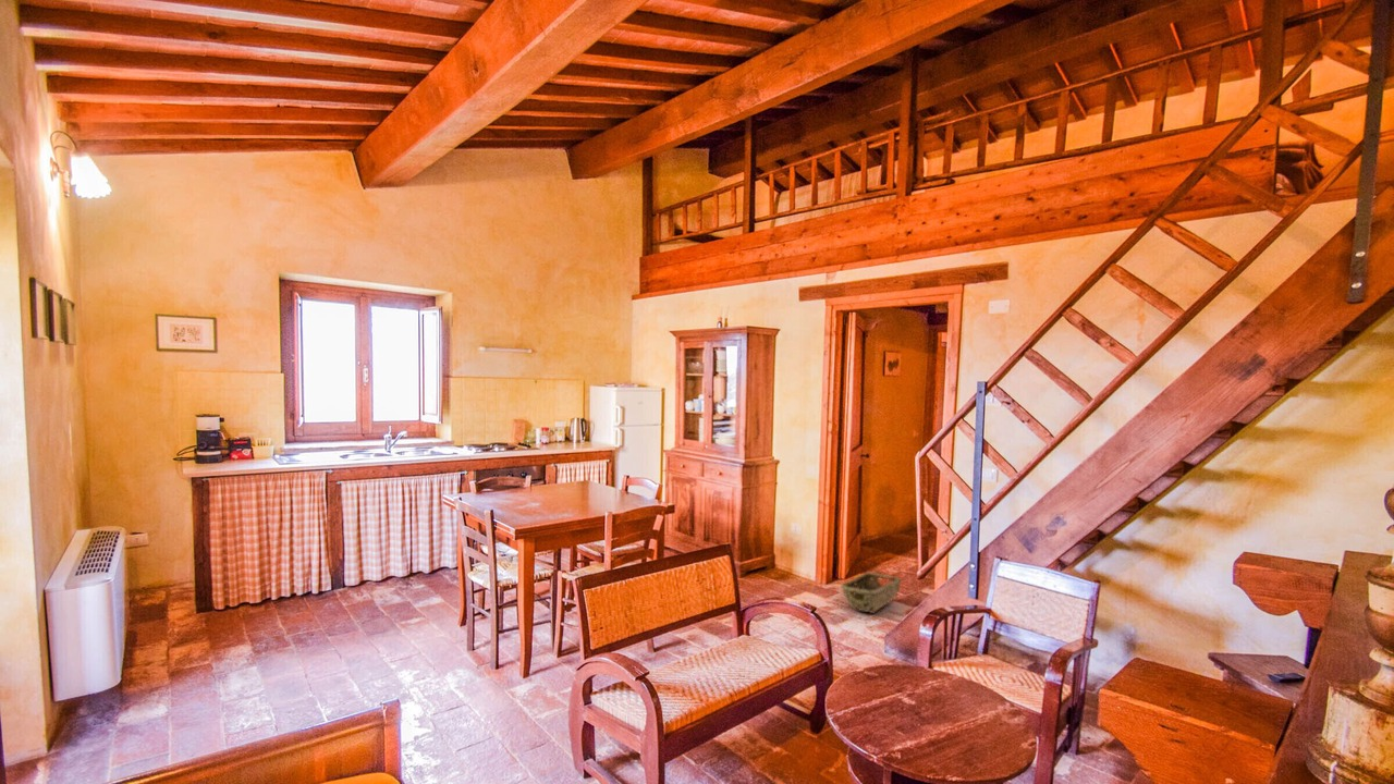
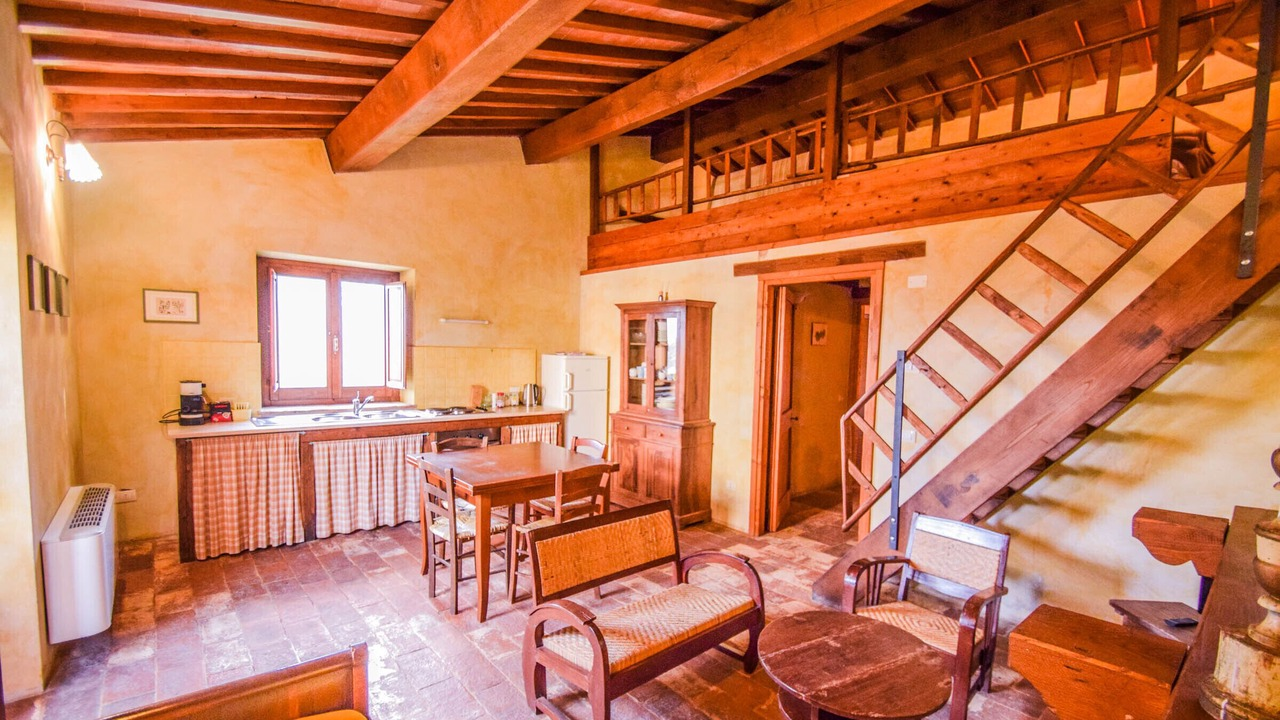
- woven basket [840,572,902,614]
